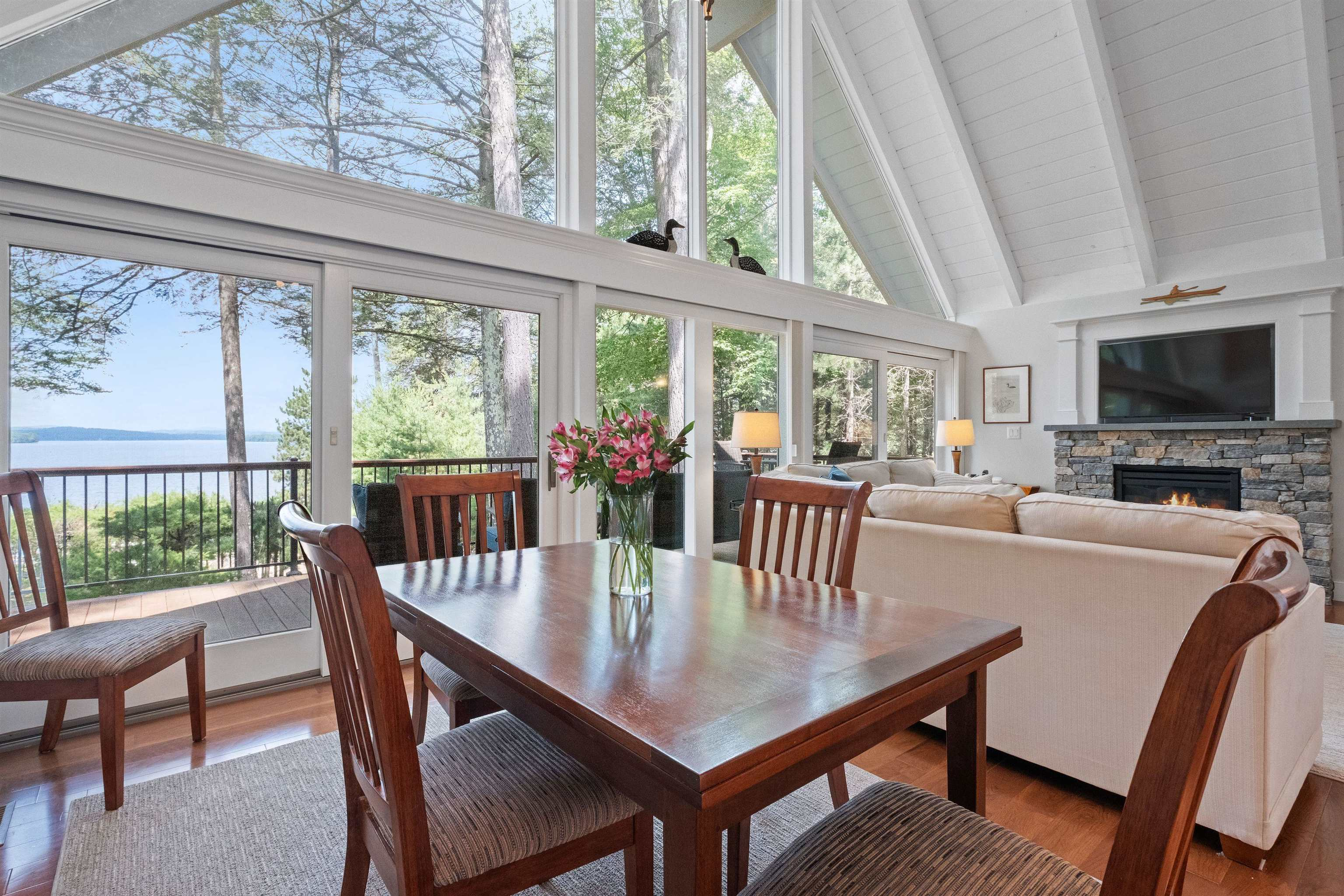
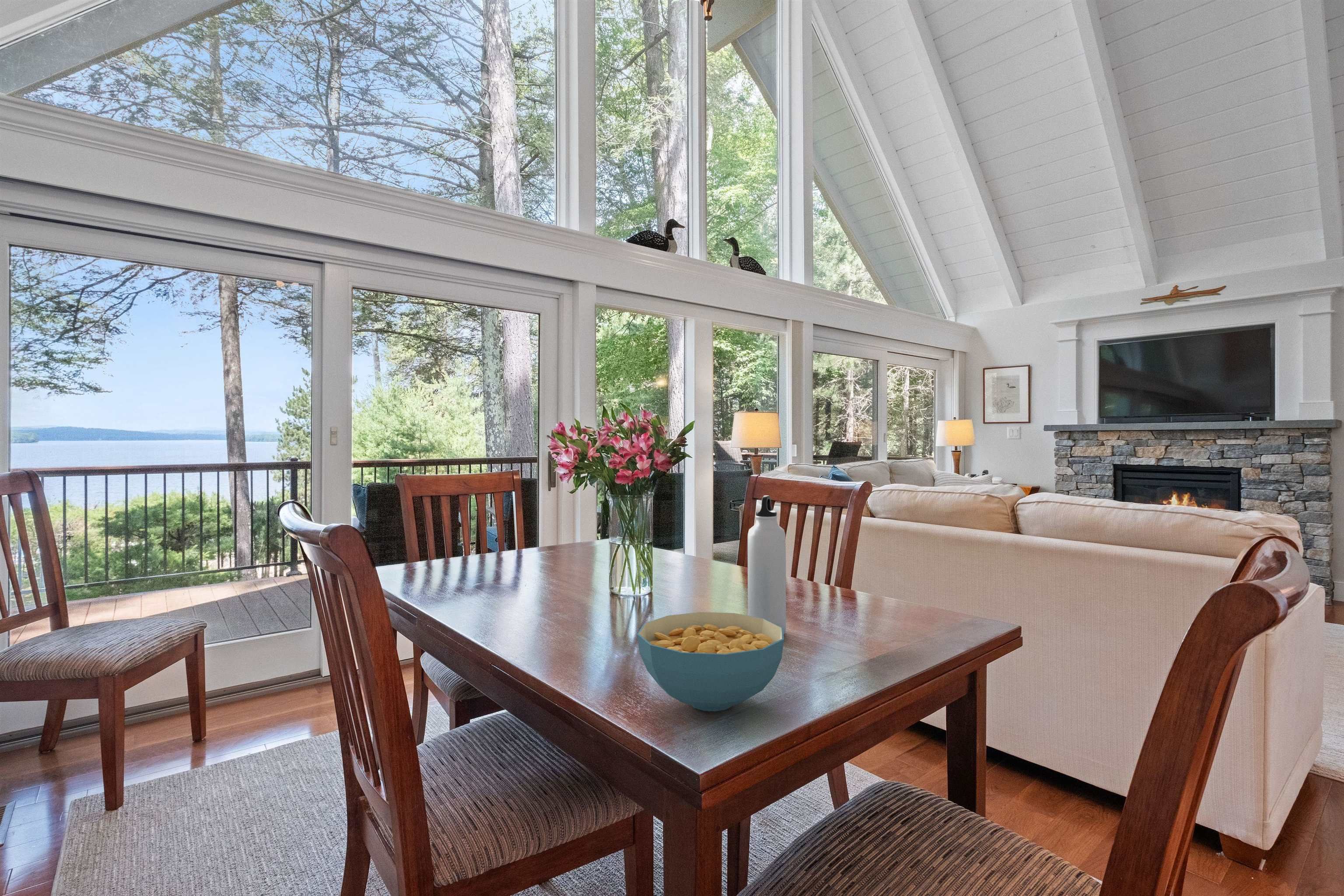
+ water bottle [747,495,787,634]
+ cereal bowl [637,612,784,712]
